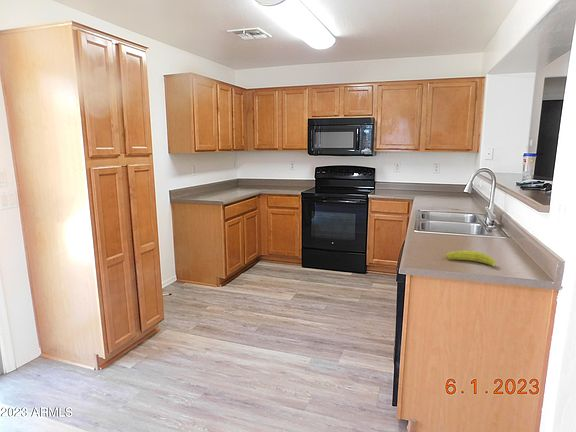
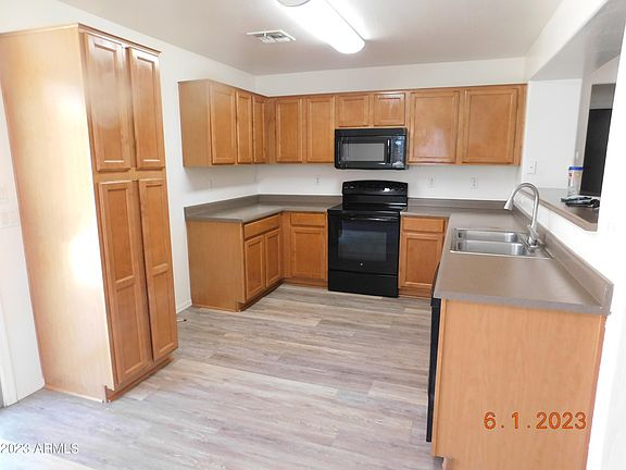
- fruit [445,250,497,269]
